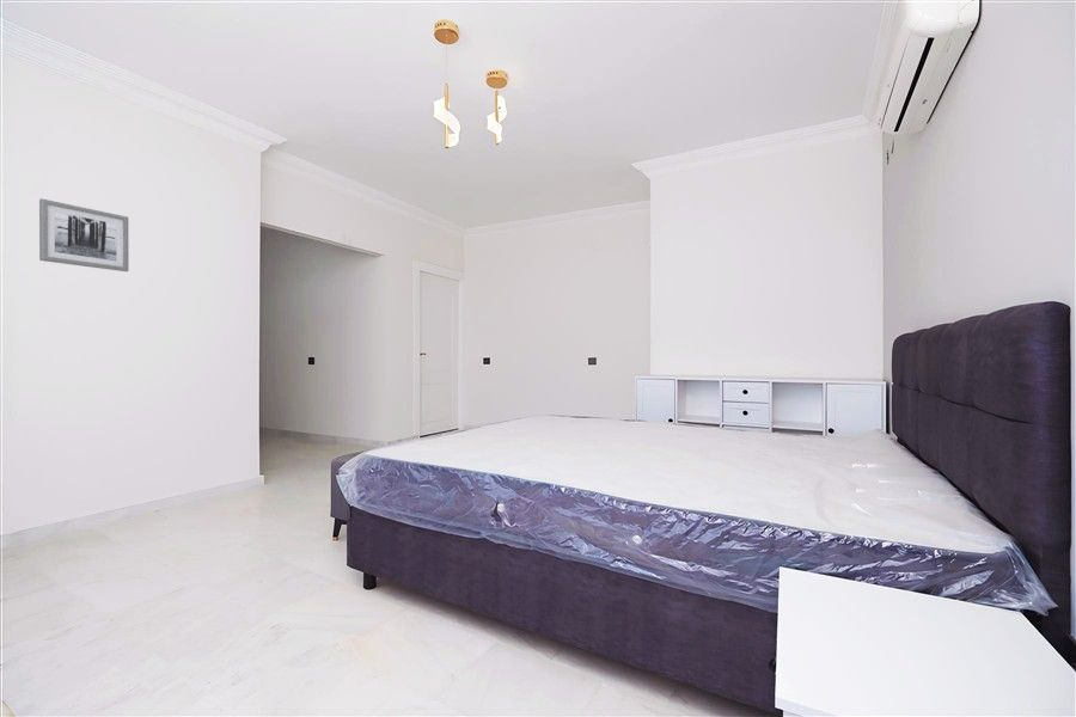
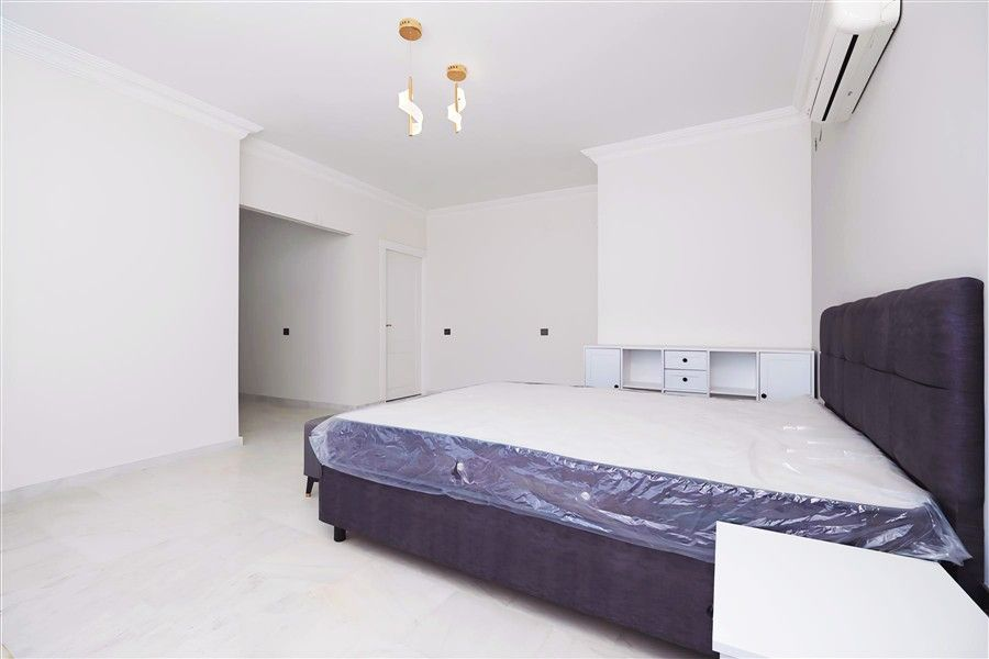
- wall art [38,197,129,272]
